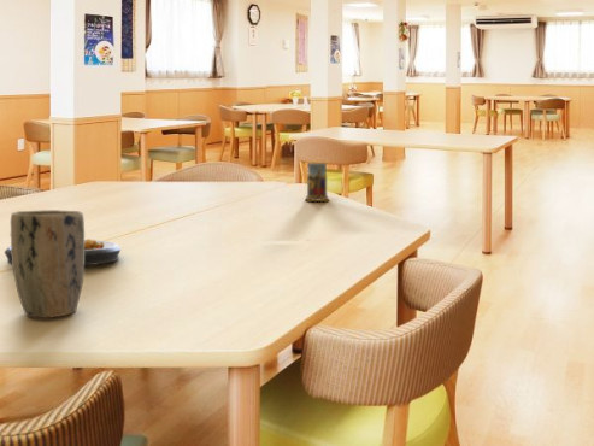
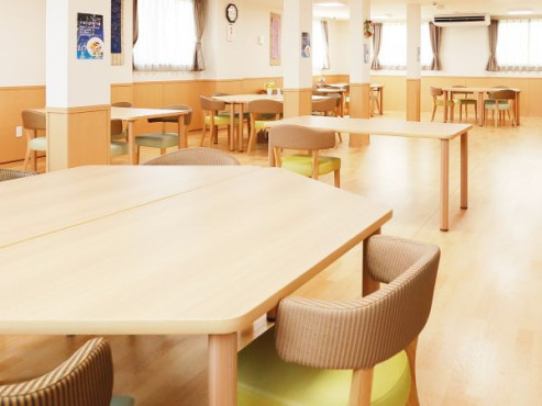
- mug [304,162,330,203]
- plant pot [10,209,86,319]
- plate [4,237,123,266]
